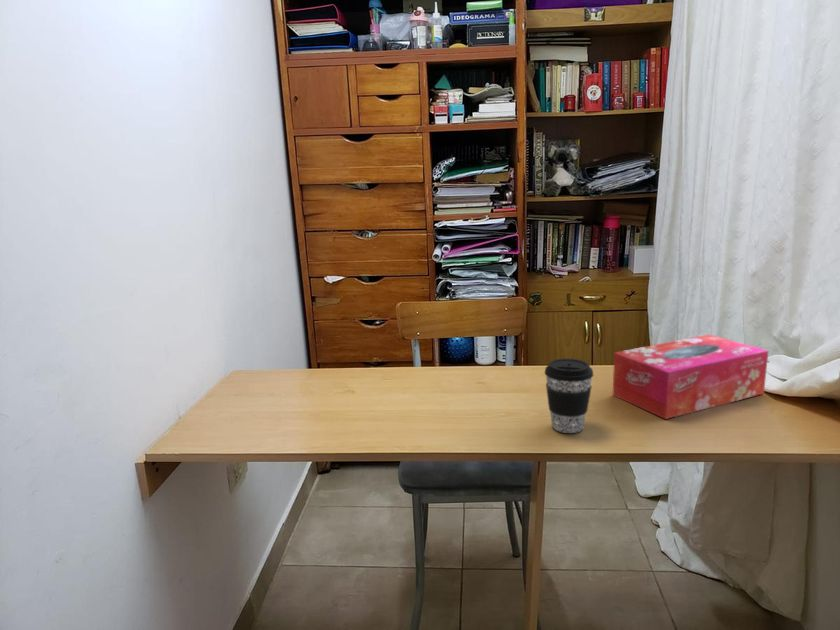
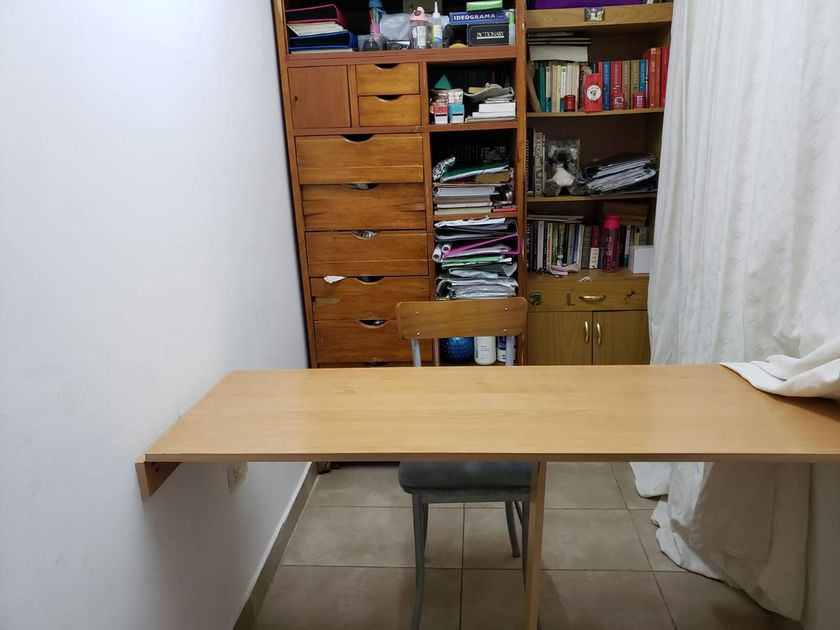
- coffee cup [544,358,594,434]
- tissue box [612,334,770,420]
